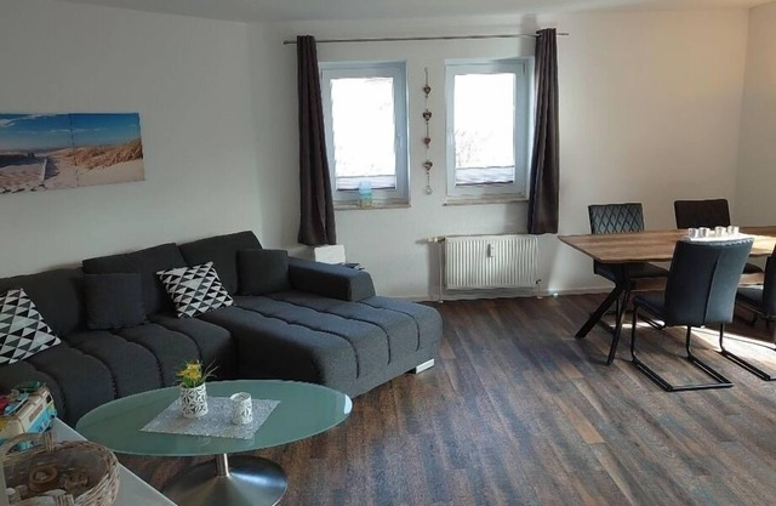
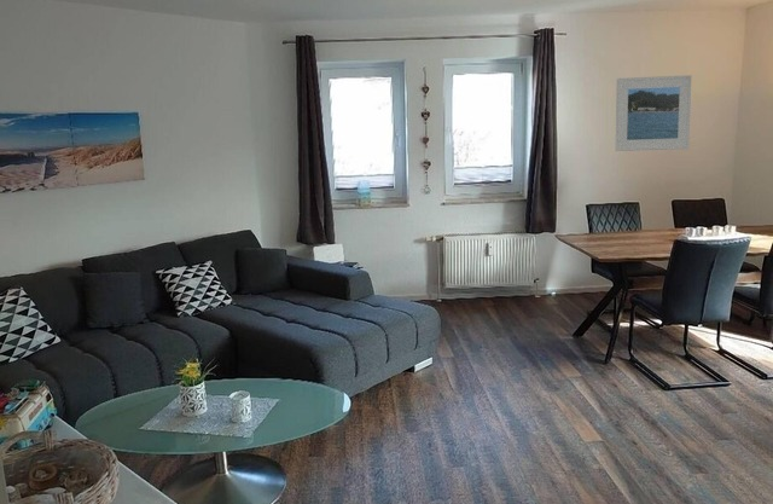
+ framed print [615,74,692,152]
